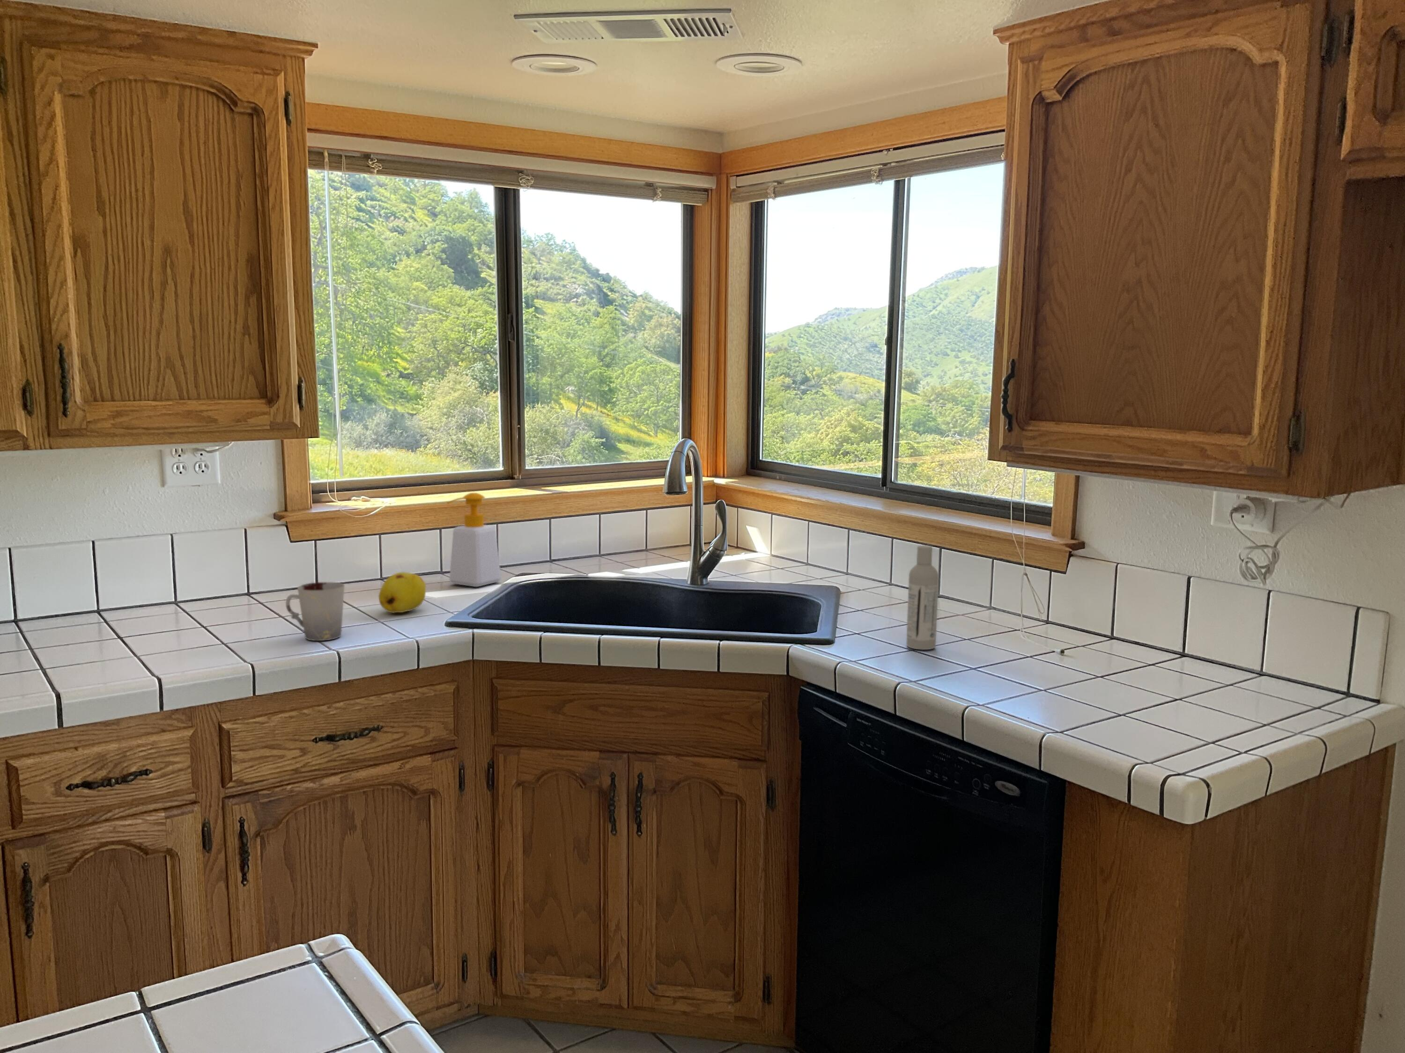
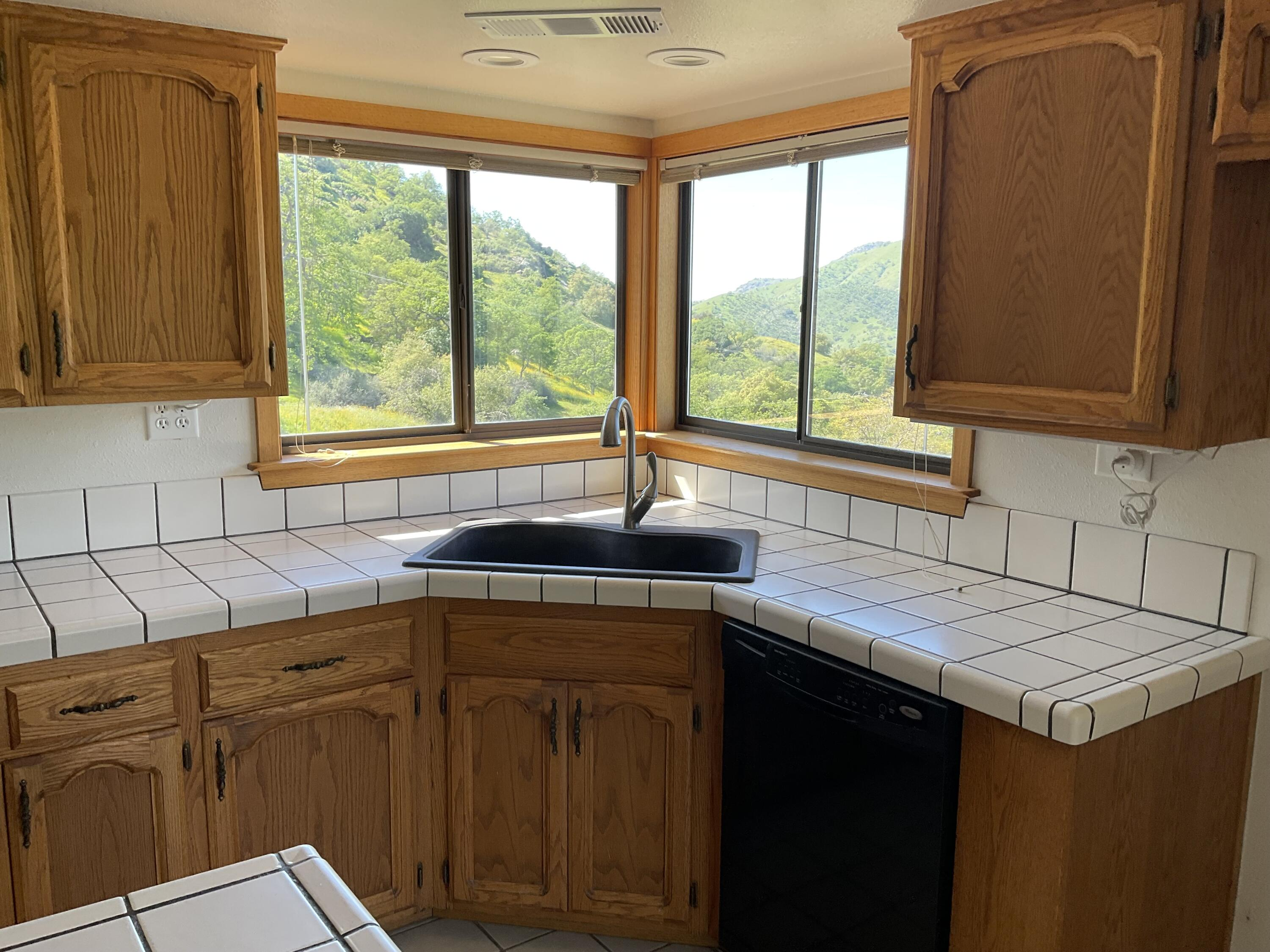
- bottle [906,545,939,650]
- fruit [378,572,426,614]
- soap bottle [446,492,501,587]
- cup [285,582,345,642]
